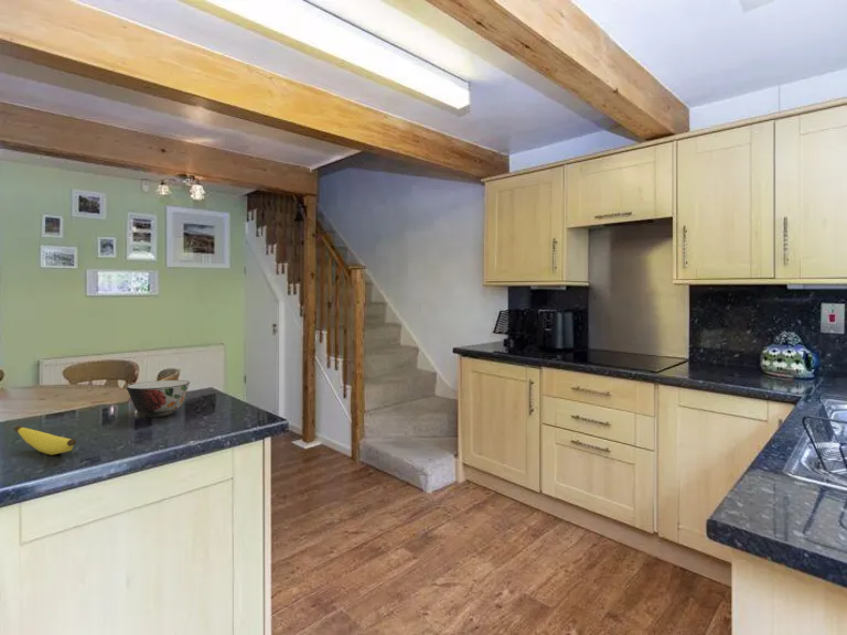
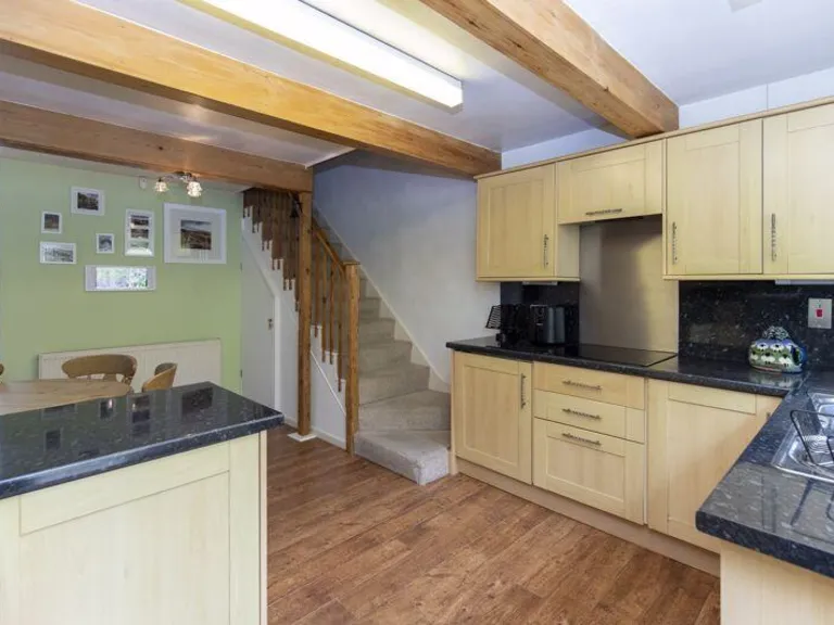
- soup bowl [126,379,191,418]
- banana [13,424,77,456]
